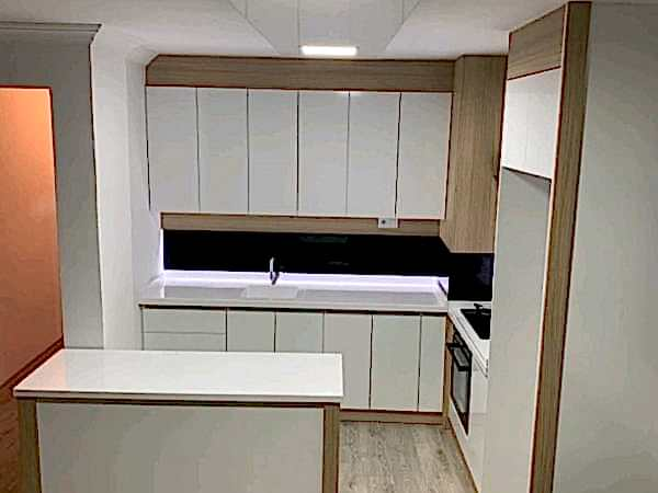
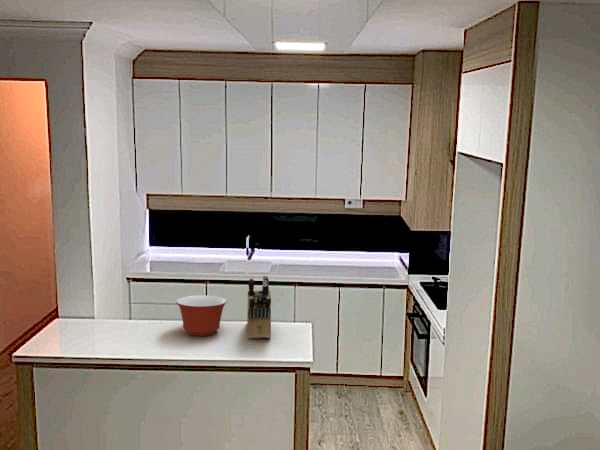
+ mixing bowl [175,295,228,337]
+ knife block [246,274,272,339]
